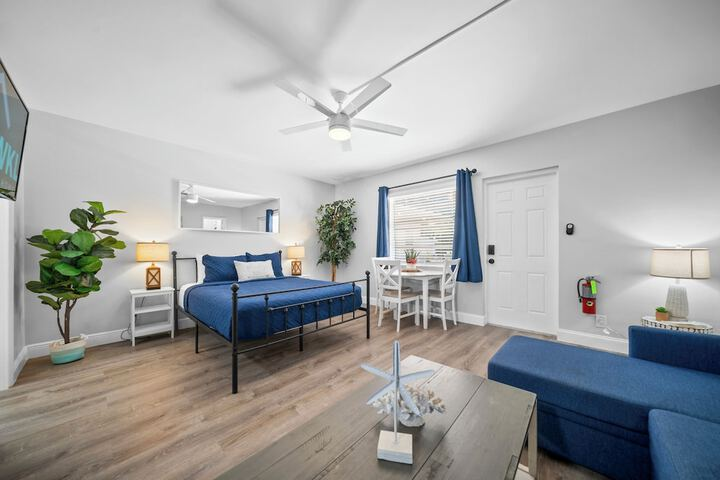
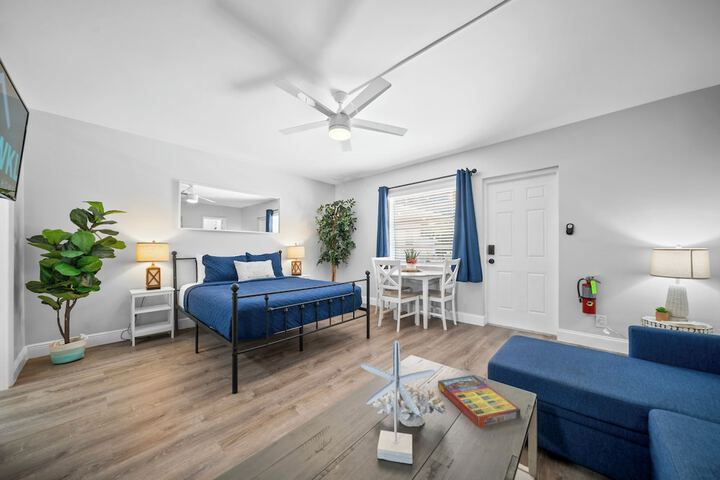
+ game compilation box [437,374,521,428]
